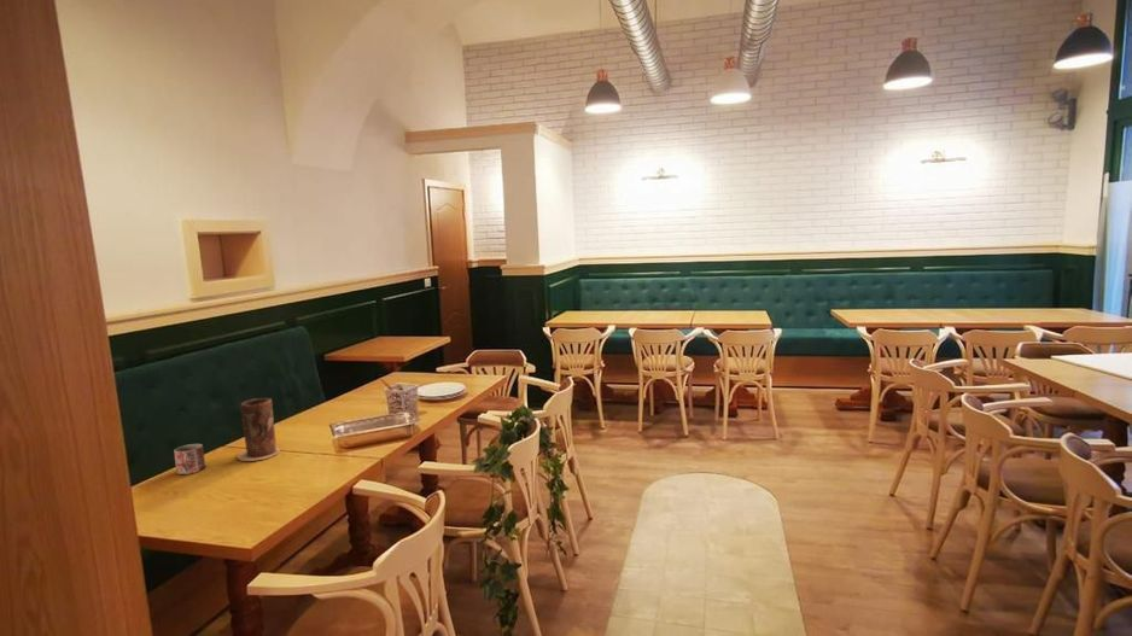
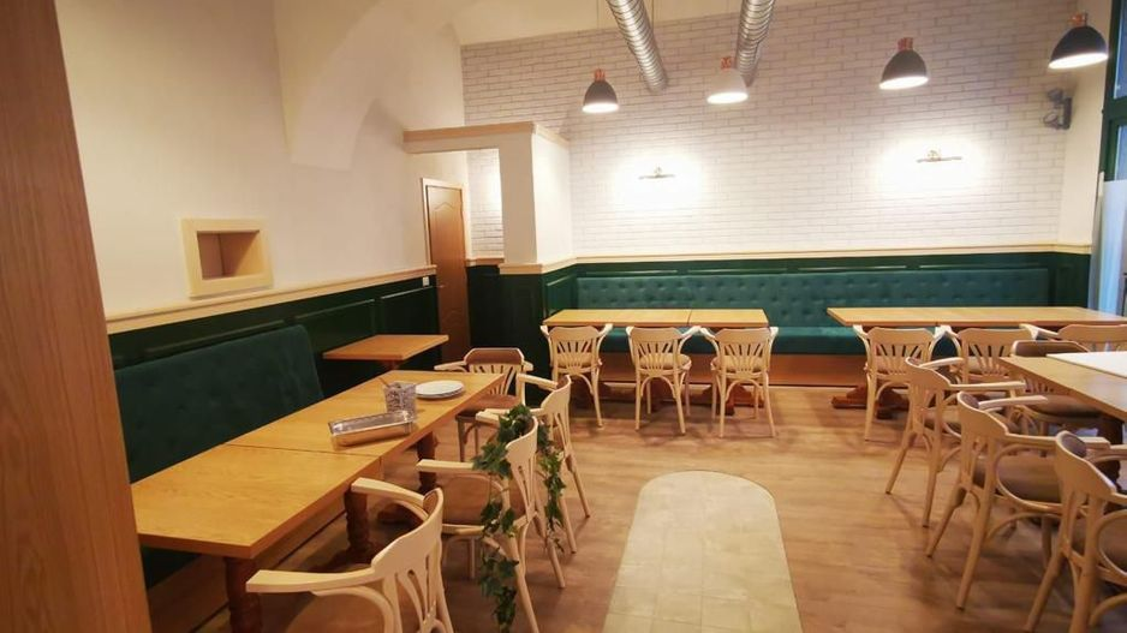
- vase [235,397,281,462]
- mug [173,443,206,475]
